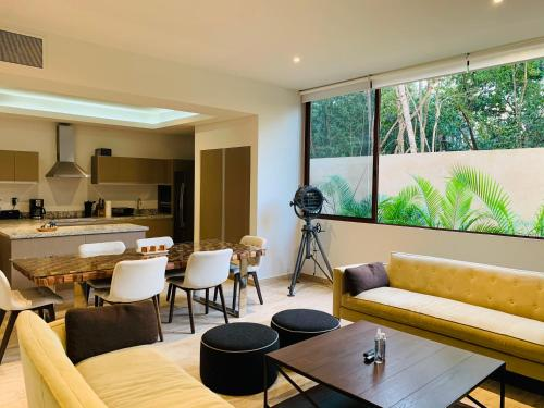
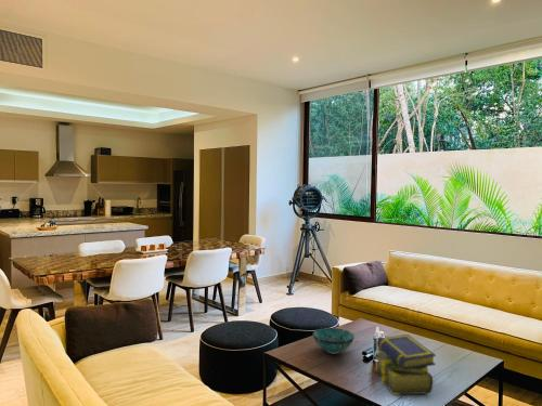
+ stack of books [374,333,437,396]
+ decorative bowl [311,327,356,354]
